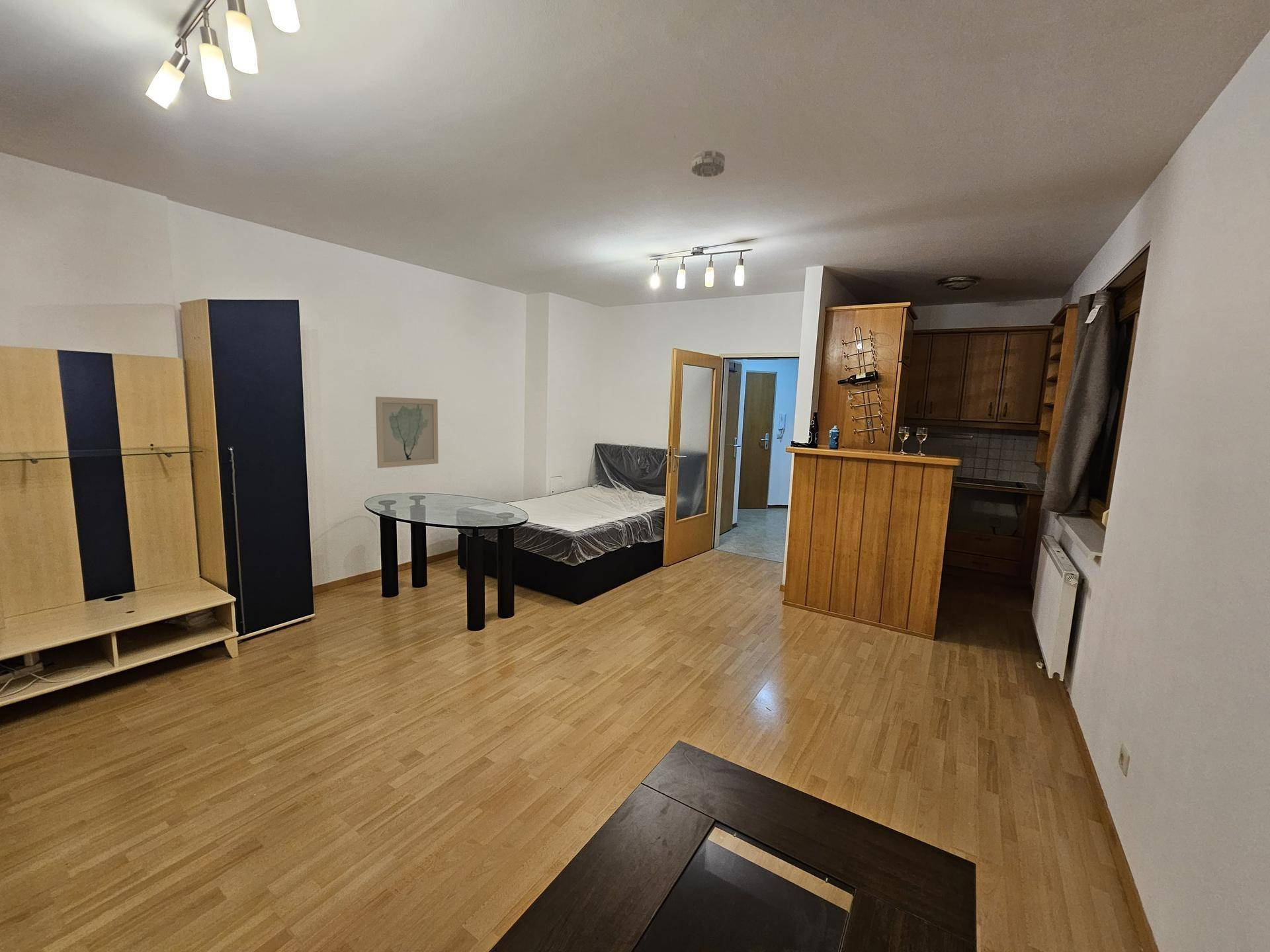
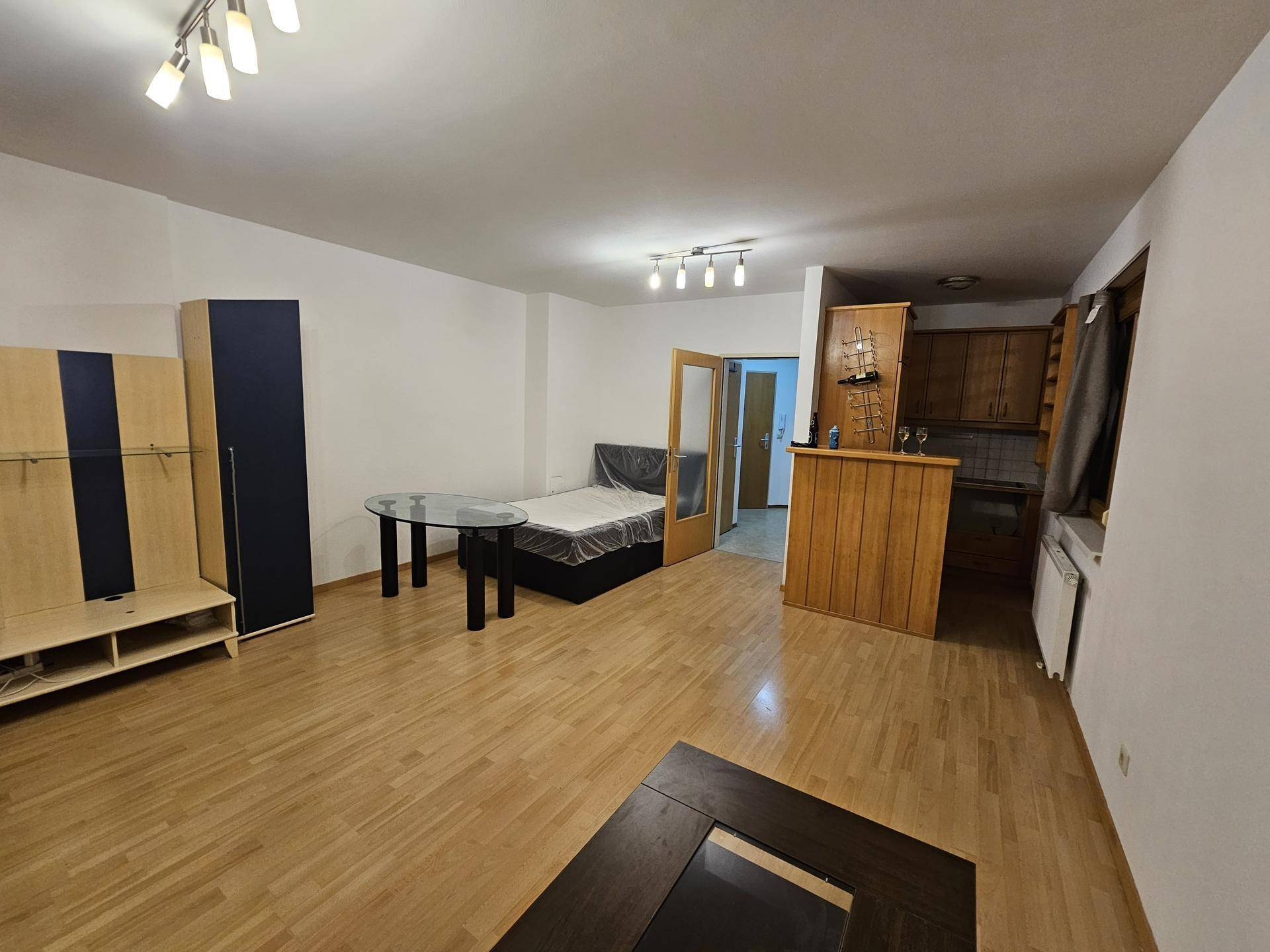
- wall art [375,396,439,469]
- smoke detector [691,149,726,178]
